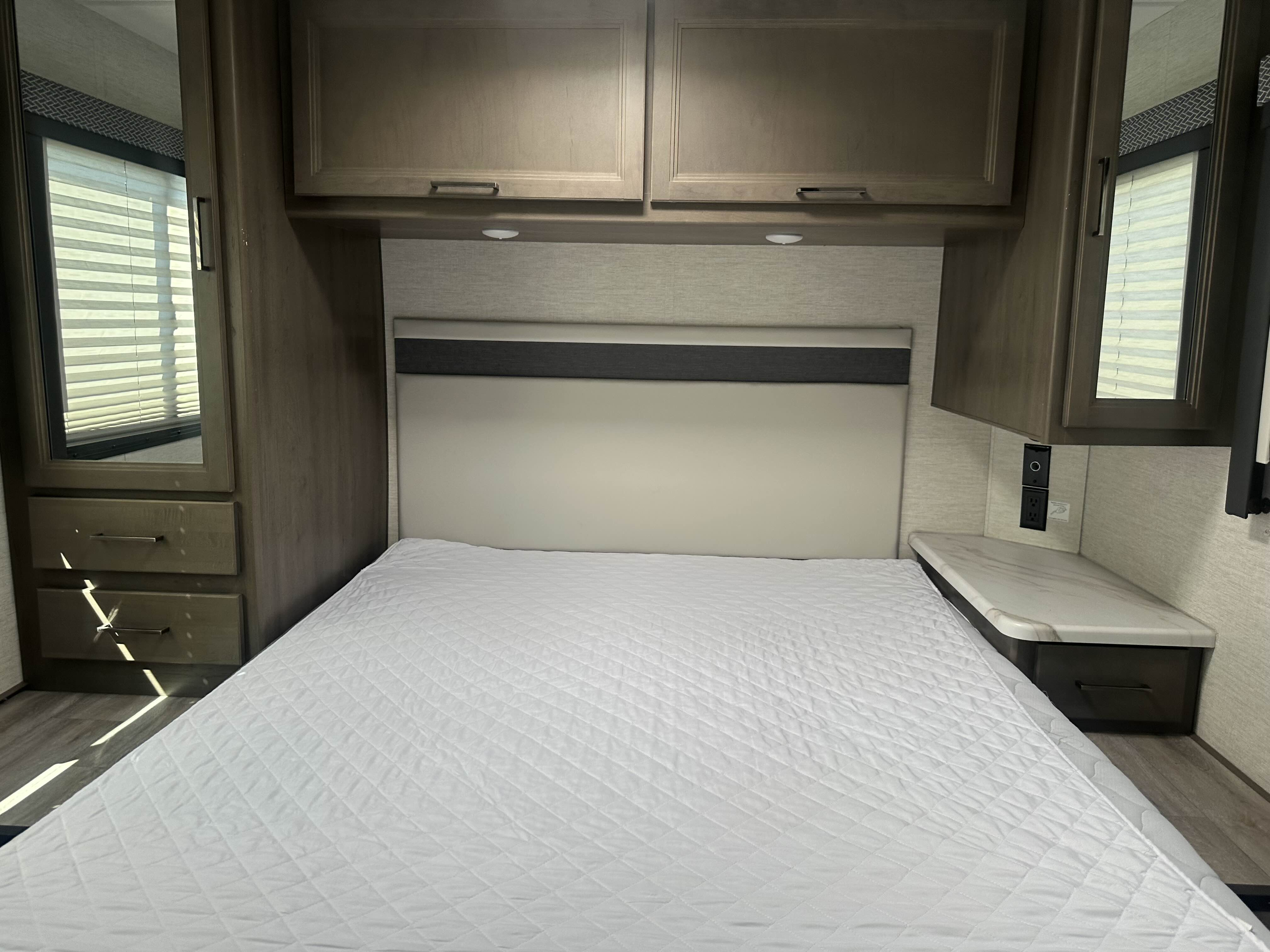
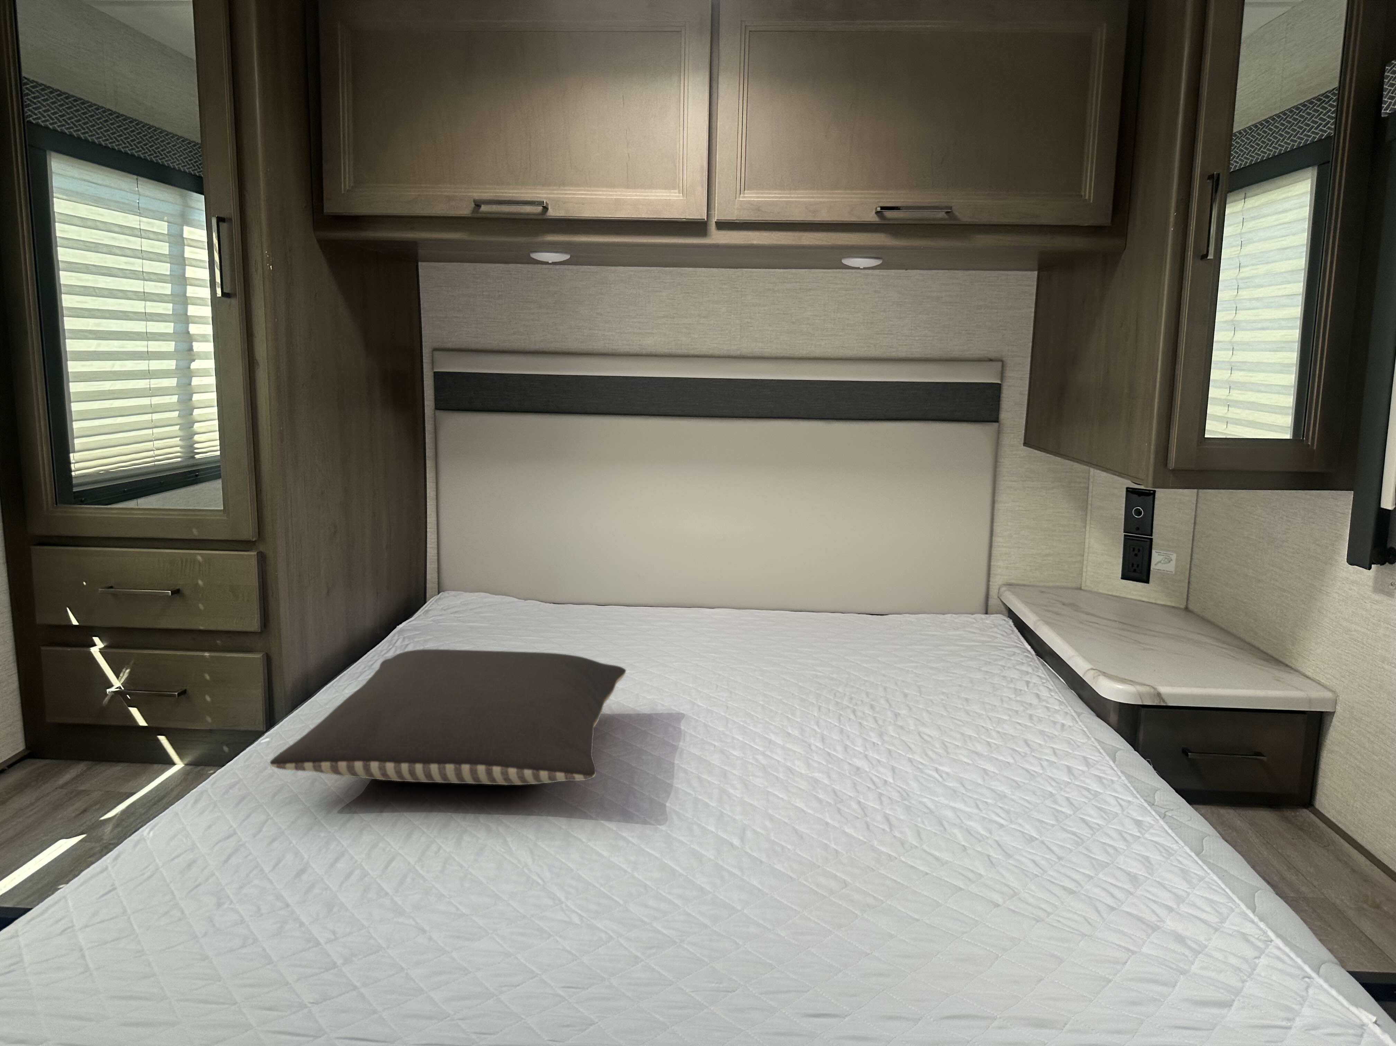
+ pillow [269,649,627,786]
